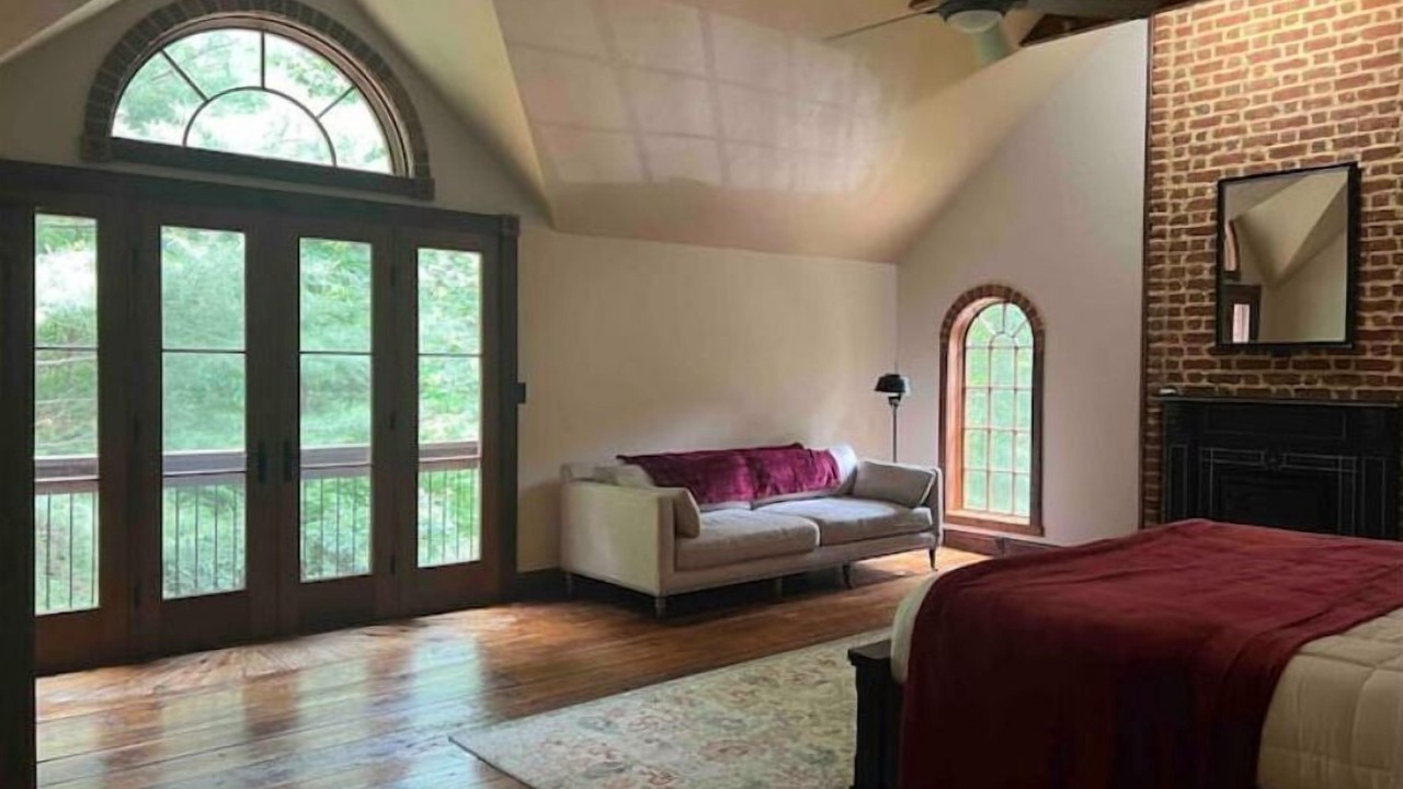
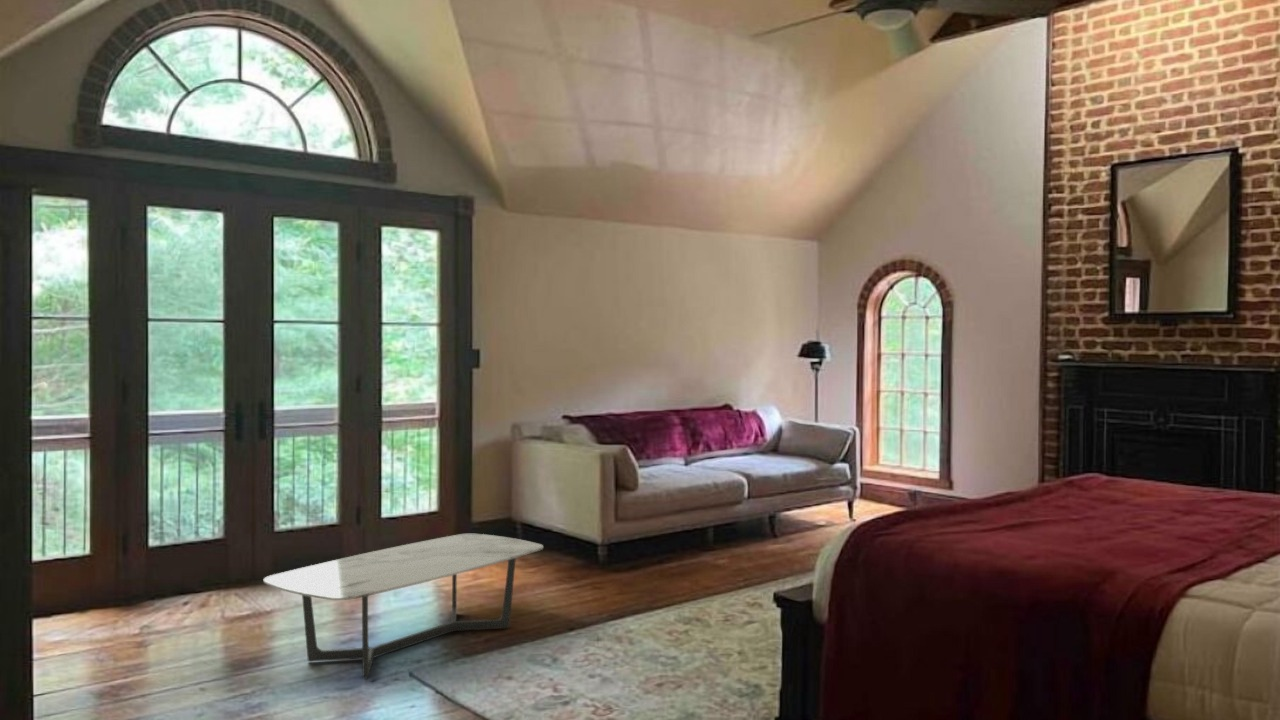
+ coffee table [263,533,544,680]
